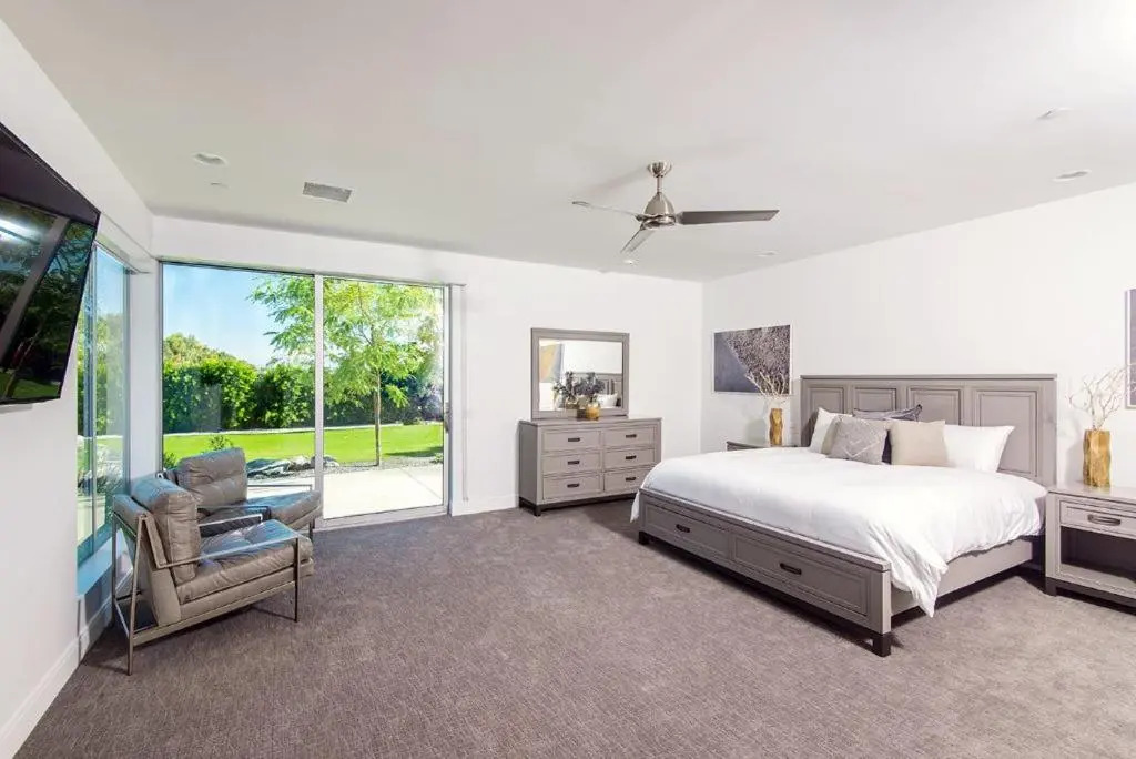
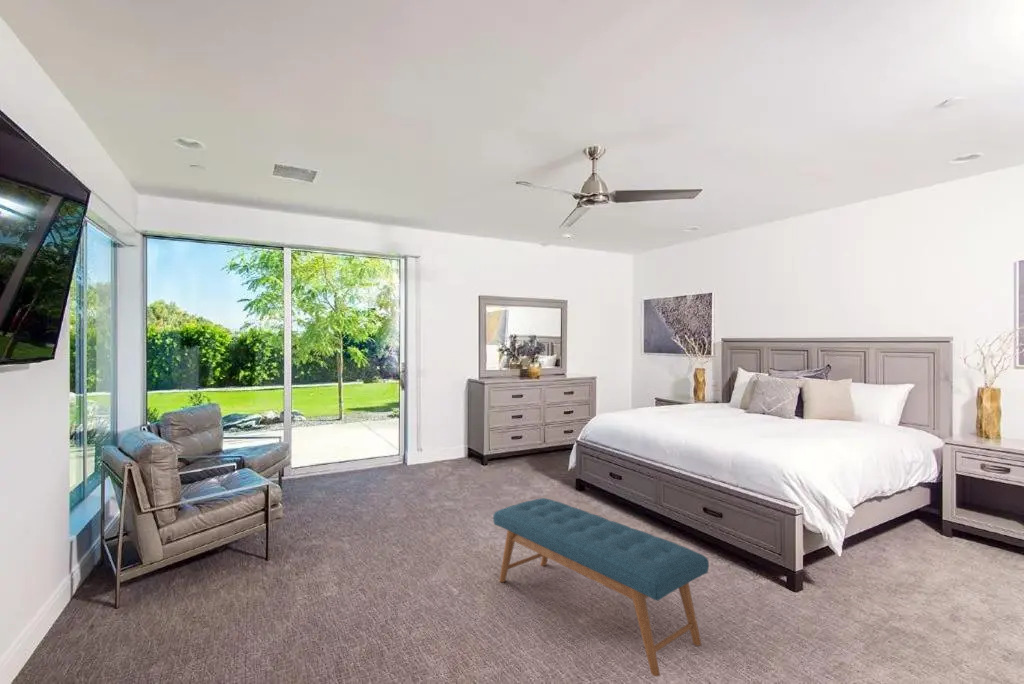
+ bench [492,497,710,677]
